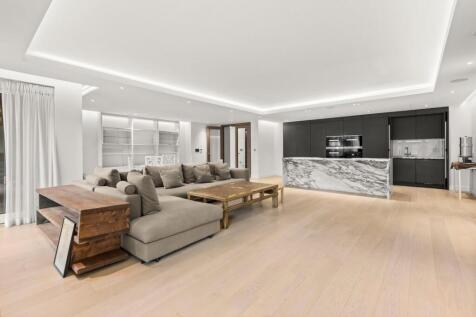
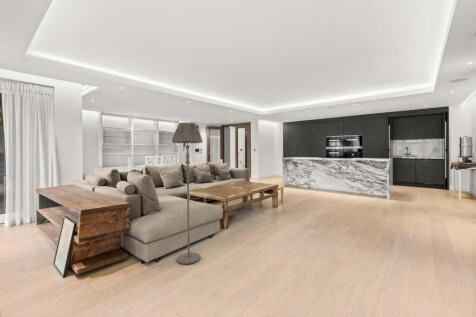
+ floor lamp [171,121,204,265]
